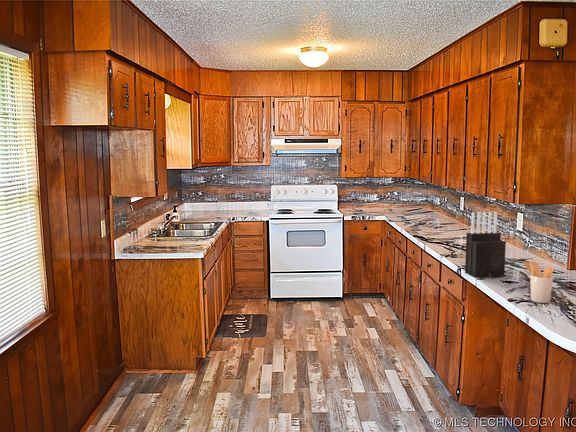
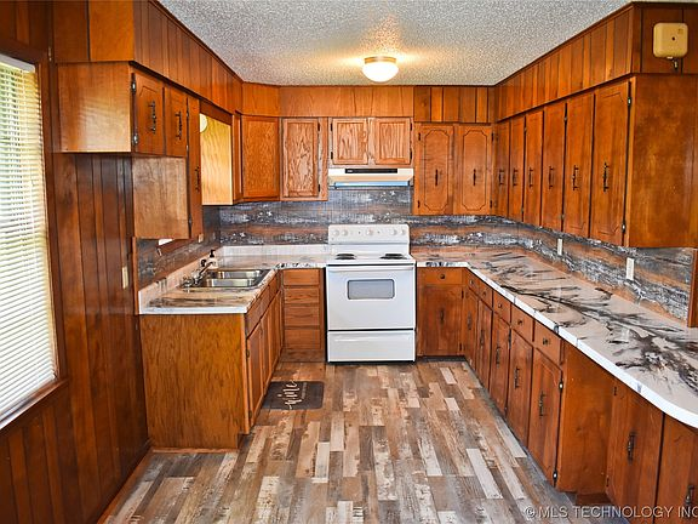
- knife block [464,211,507,279]
- utensil holder [522,260,555,304]
